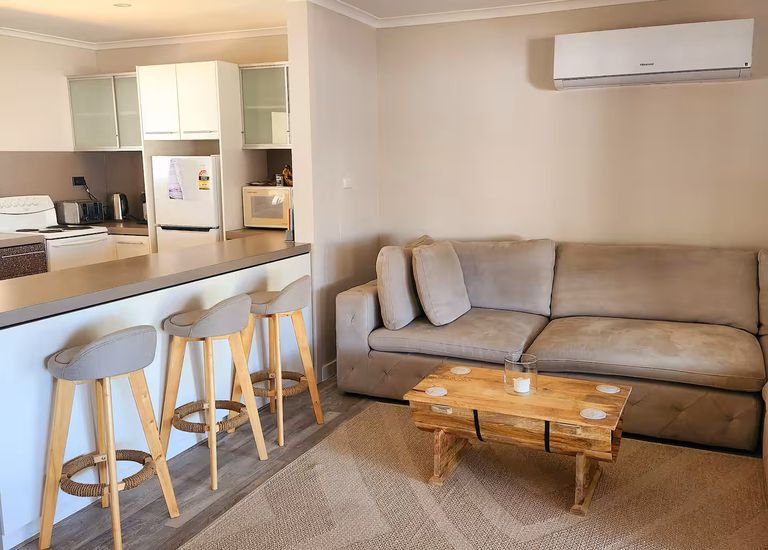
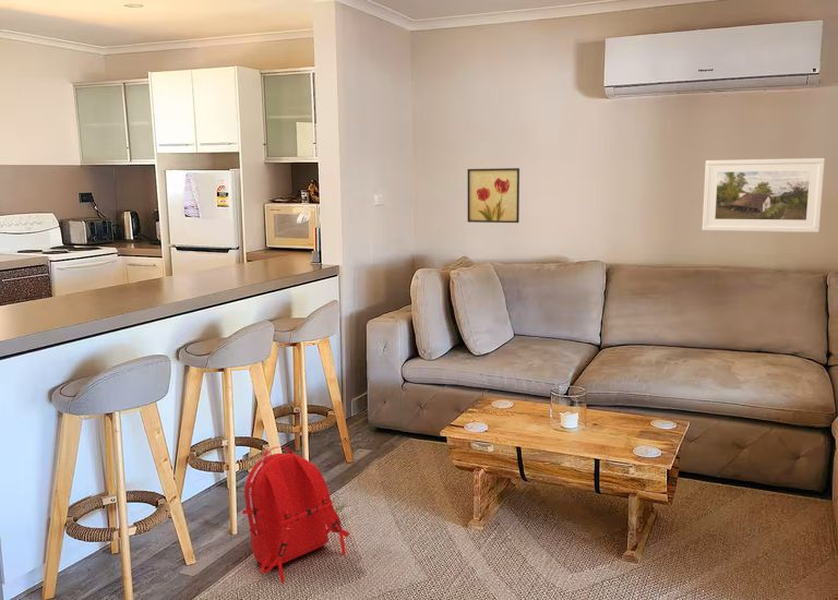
+ wall art [467,167,520,224]
+ backpack [241,445,350,584]
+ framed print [702,157,826,233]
